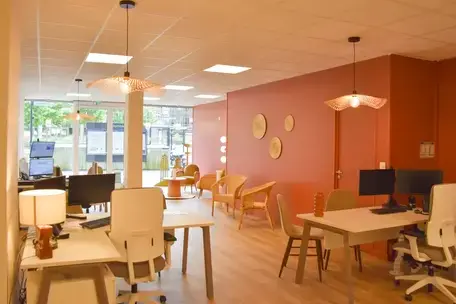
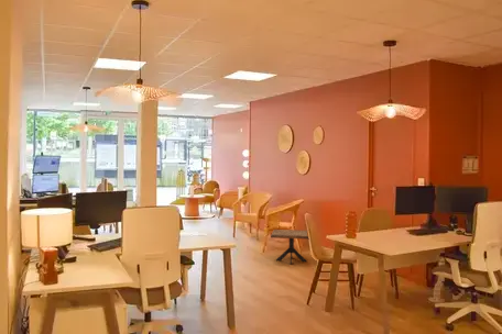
+ side table [270,229,309,266]
